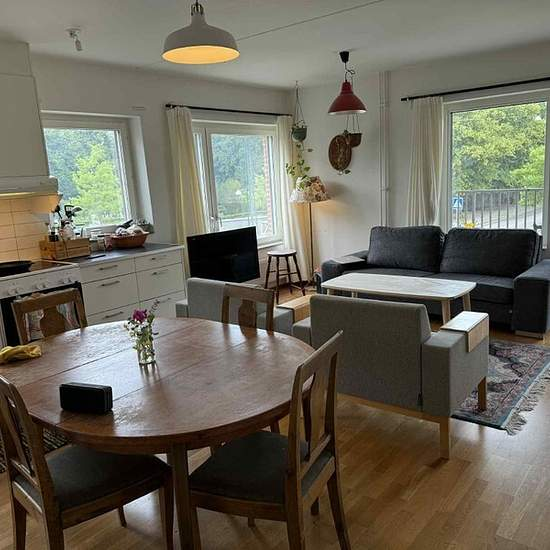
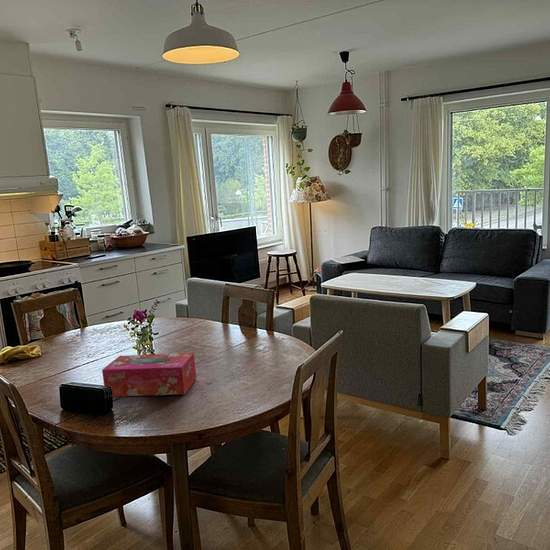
+ tissue box [101,352,197,397]
